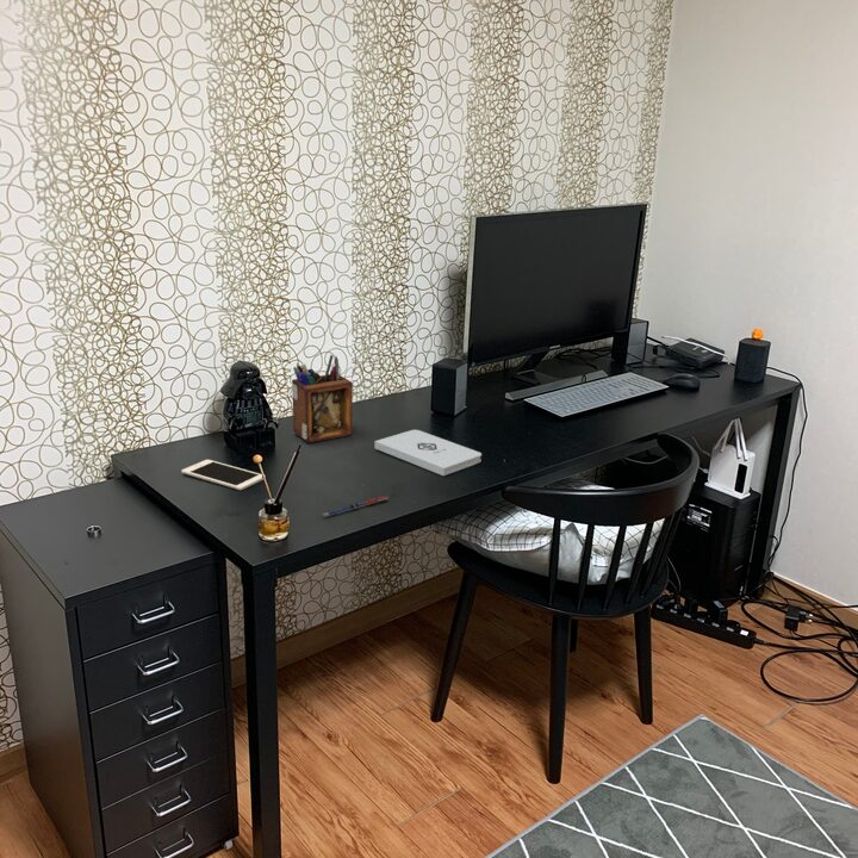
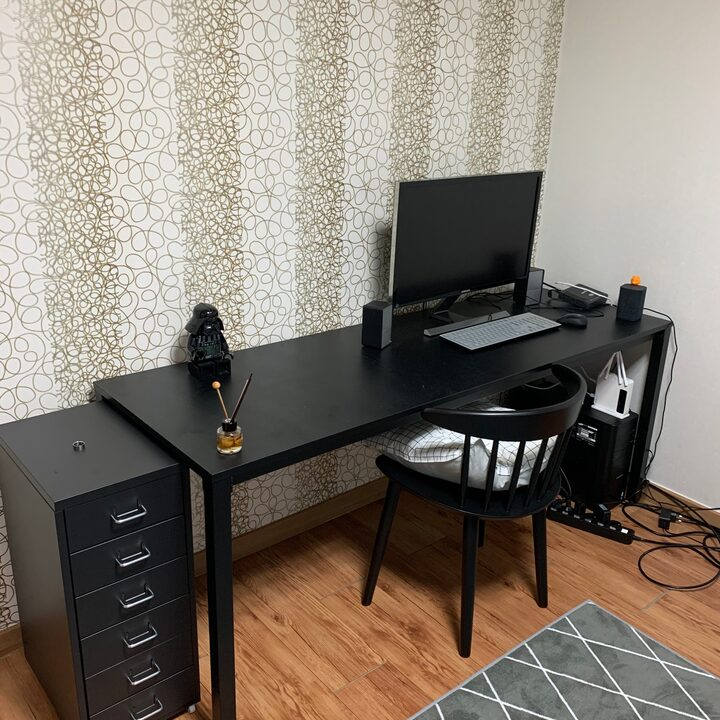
- cell phone [180,459,267,491]
- desk organizer [291,354,354,444]
- notepad [373,429,483,477]
- pen [321,495,390,517]
